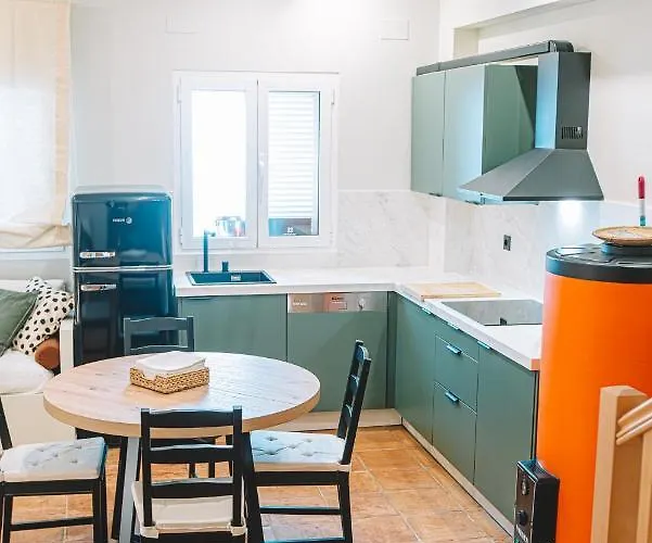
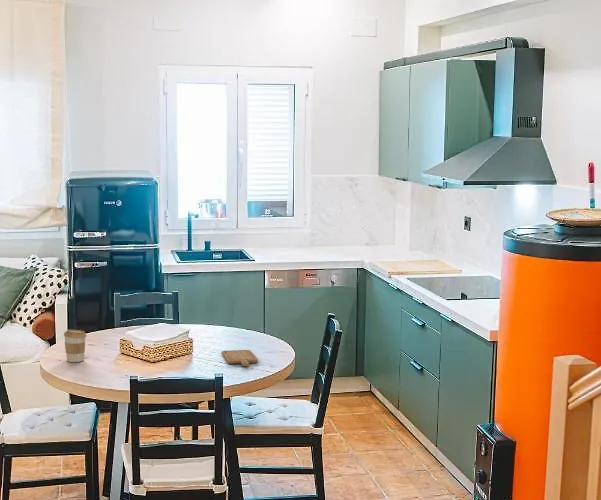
+ chopping board [221,349,259,367]
+ coffee cup [63,329,87,363]
